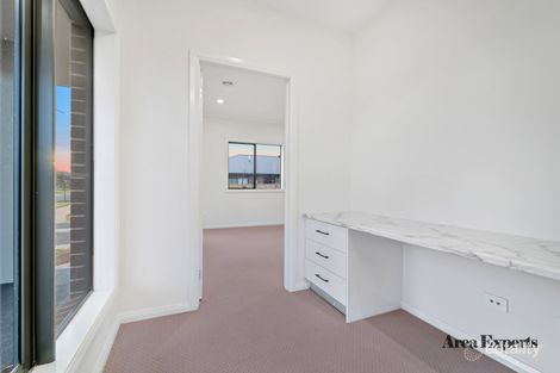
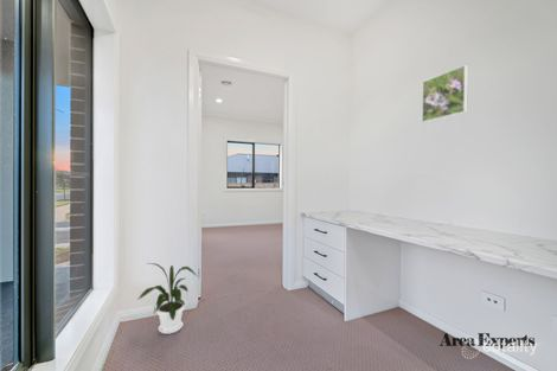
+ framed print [421,64,469,123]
+ house plant [136,262,198,335]
